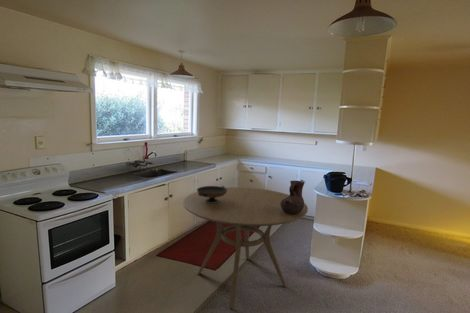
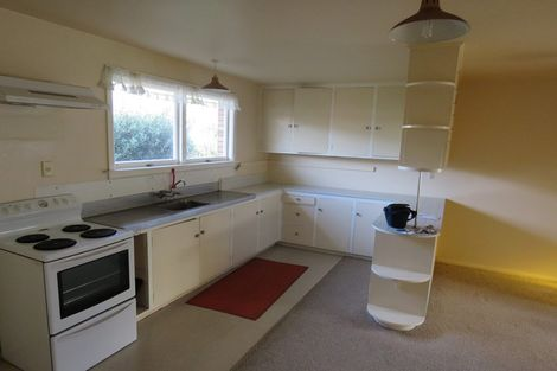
- dining table [182,186,309,309]
- decorative bowl [196,185,228,203]
- pitcher [280,180,306,215]
